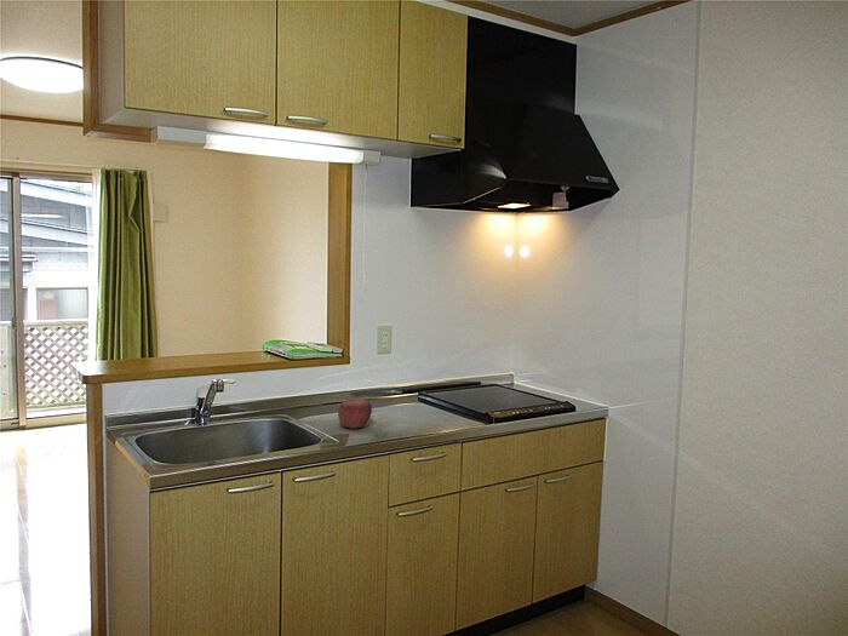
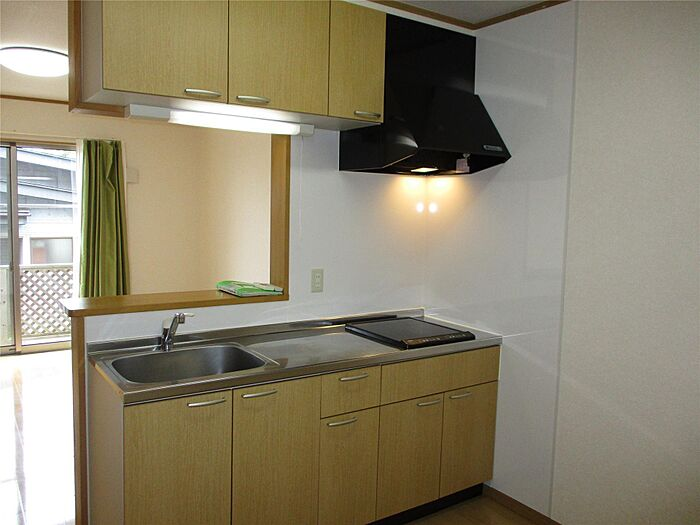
- apple [337,397,373,430]
